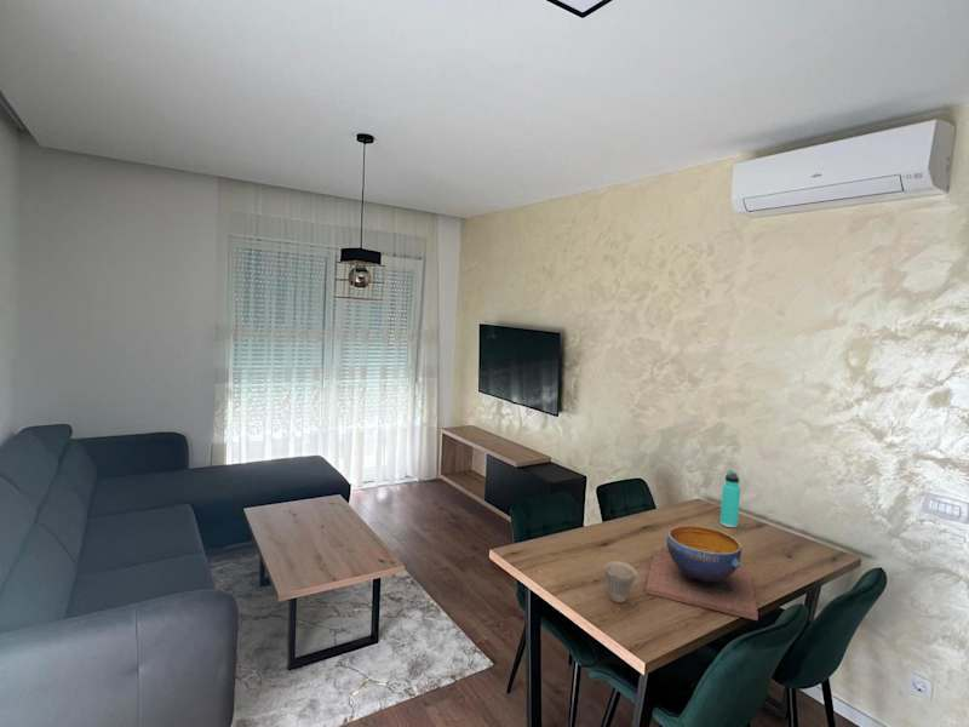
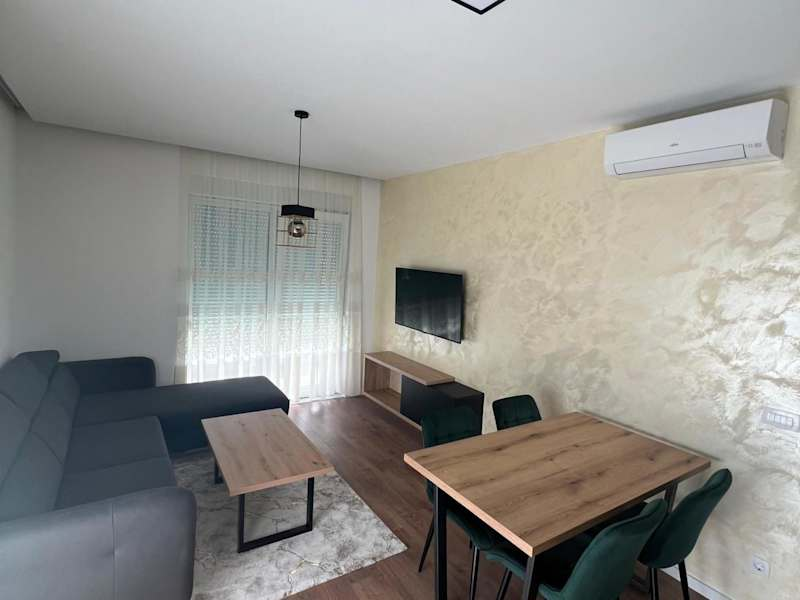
- thermos bottle [718,469,741,528]
- cup [603,560,638,603]
- decorative bowl [644,525,759,622]
